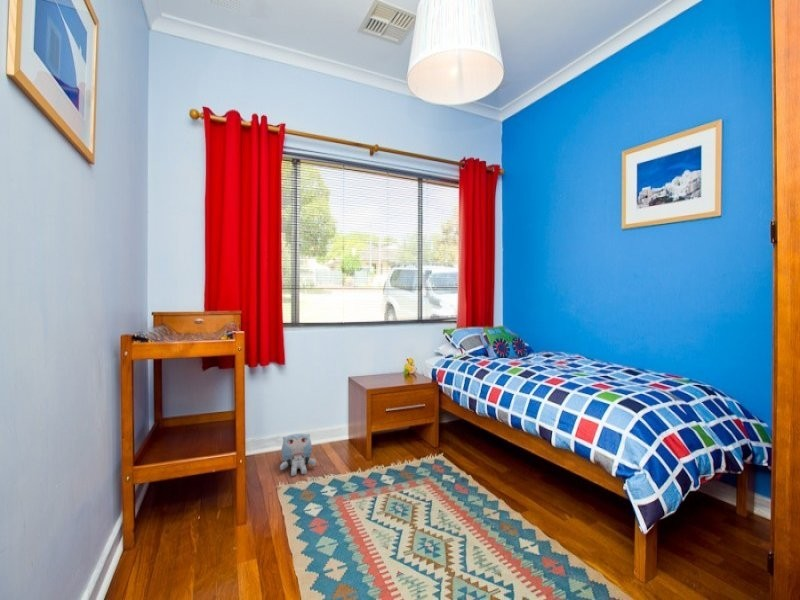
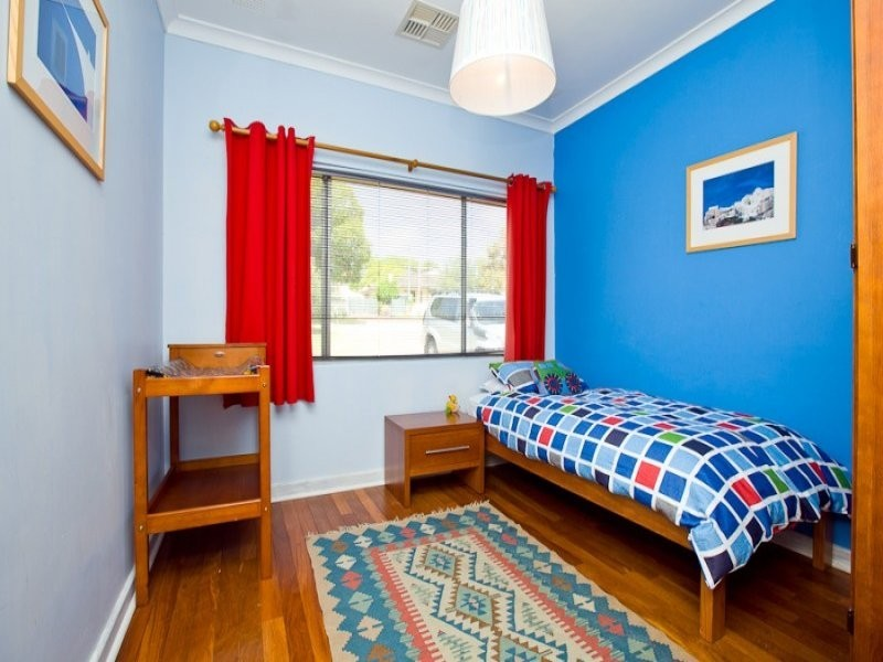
- plush toy [279,433,317,477]
